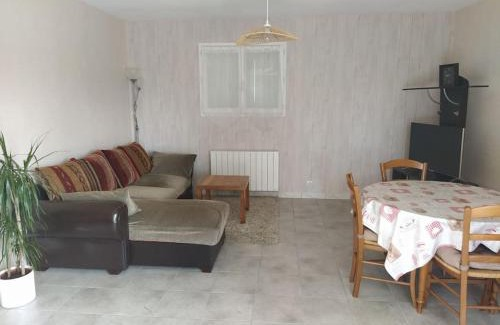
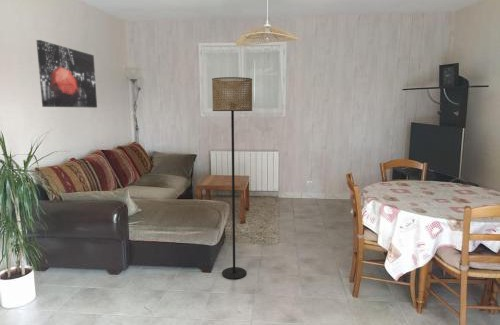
+ floor lamp [211,76,253,280]
+ wall art [35,39,98,109]
